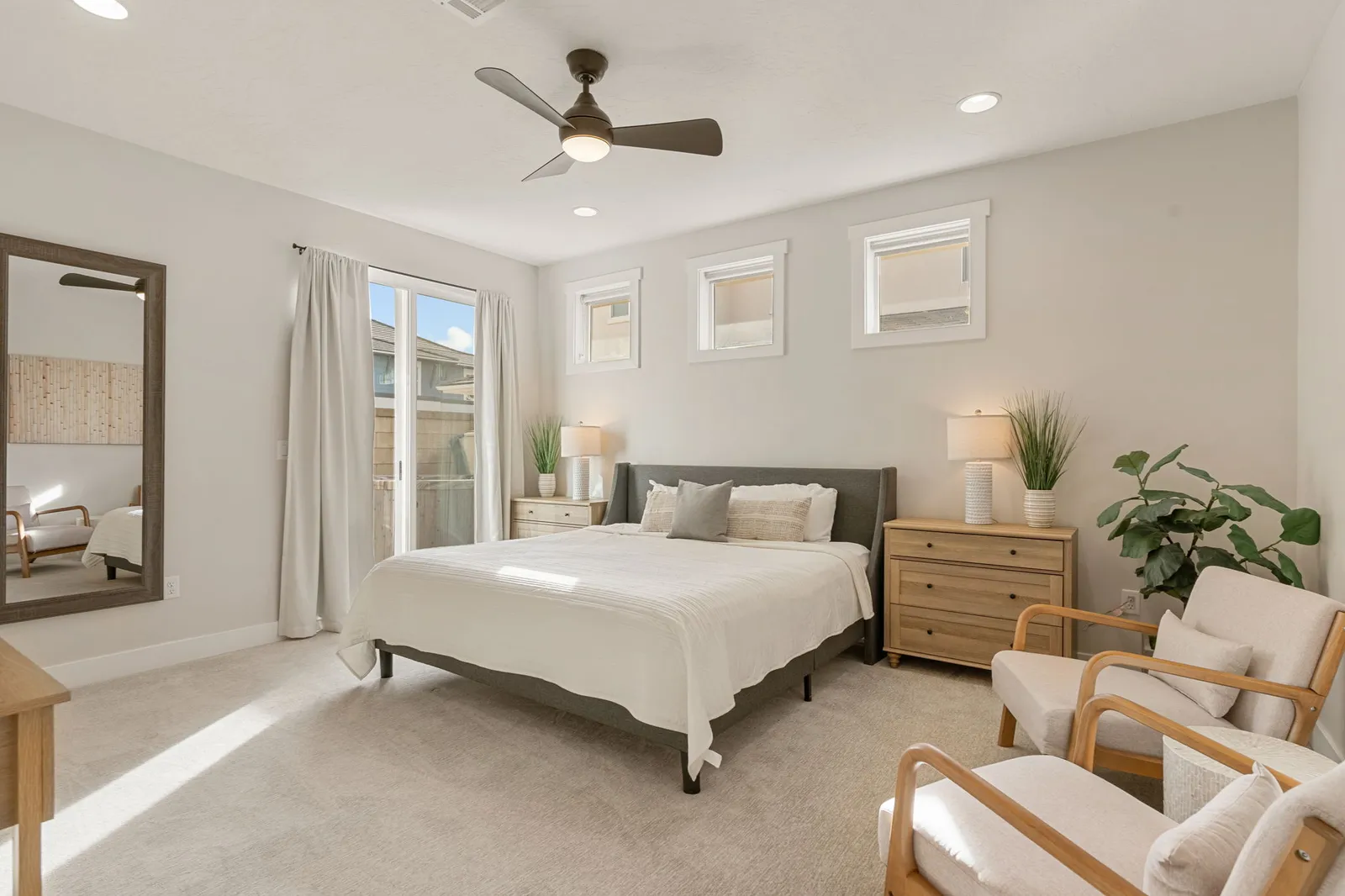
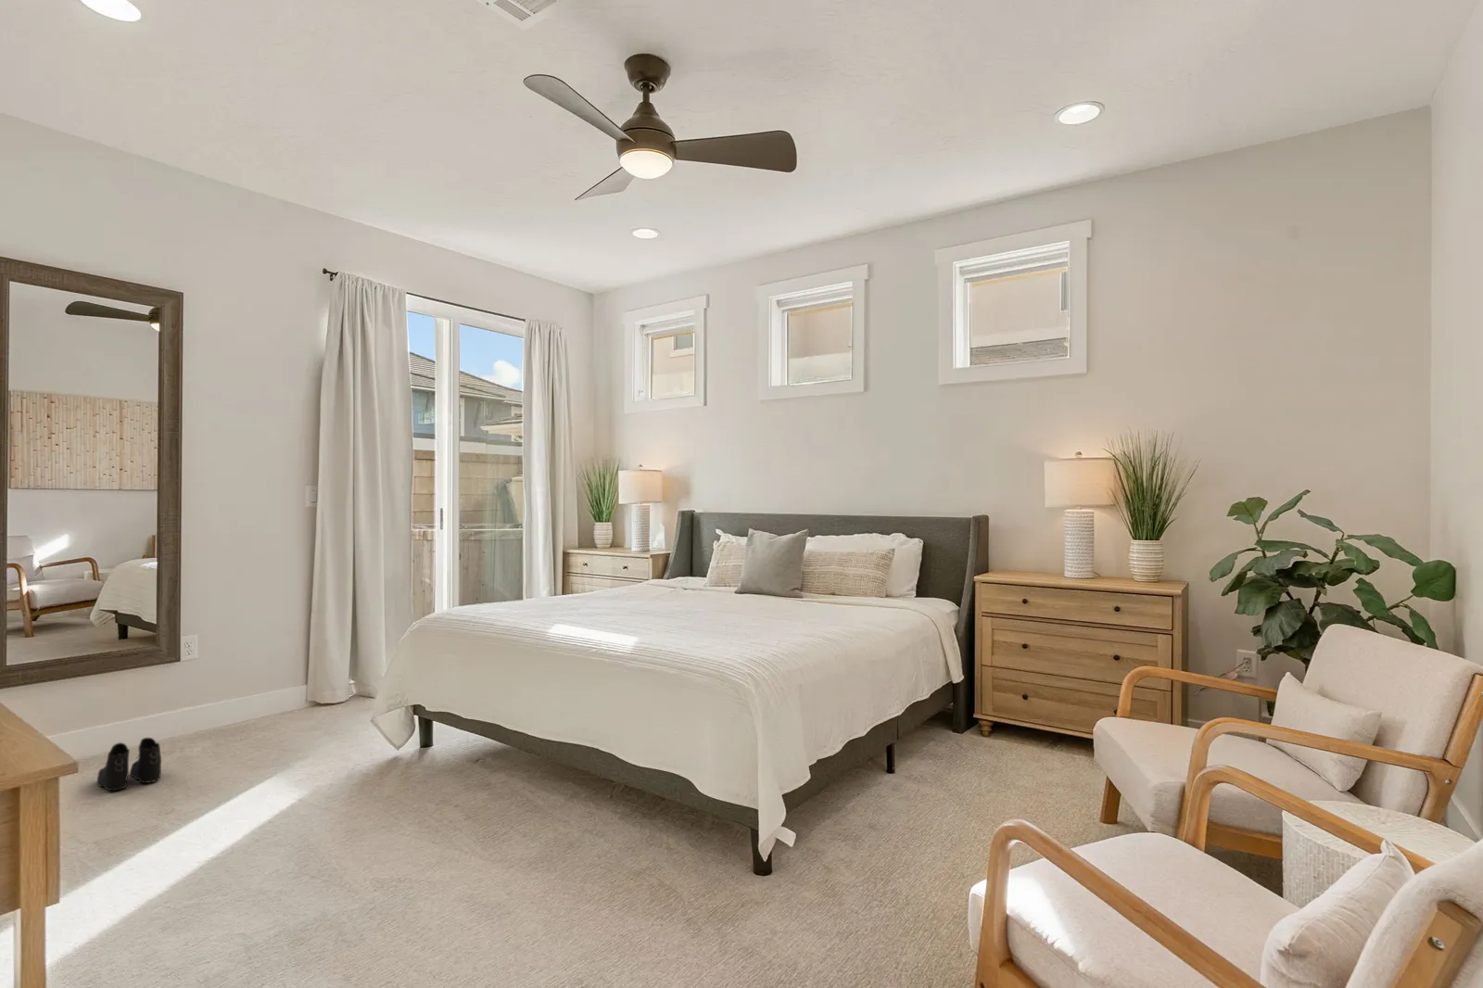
+ boots [96,737,162,792]
